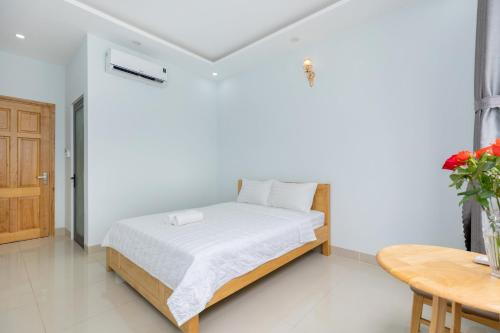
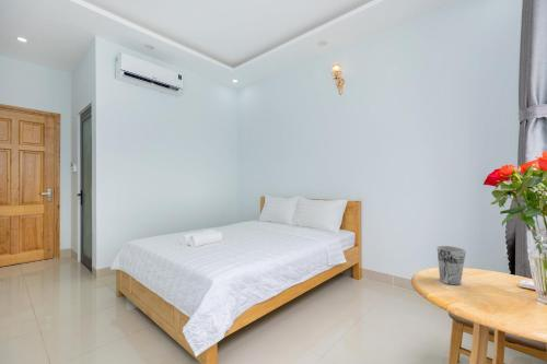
+ cup [437,245,467,286]
